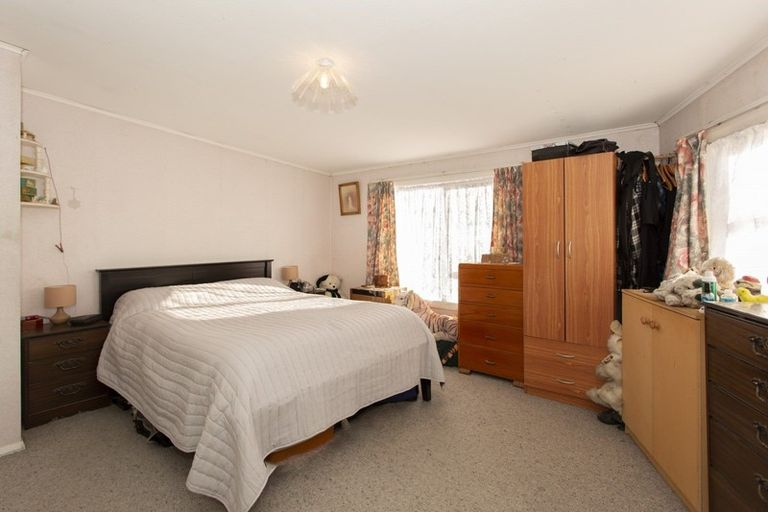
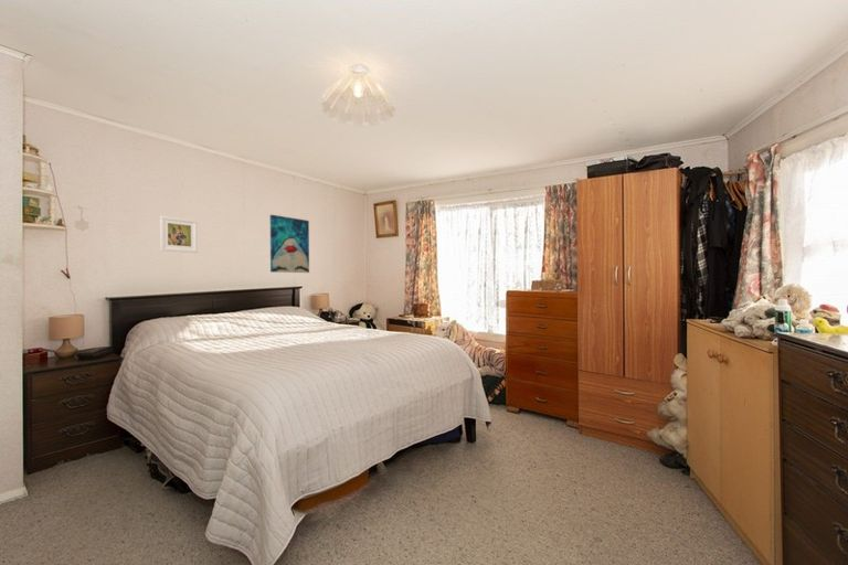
+ wall art [269,214,310,274]
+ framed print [159,215,199,254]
